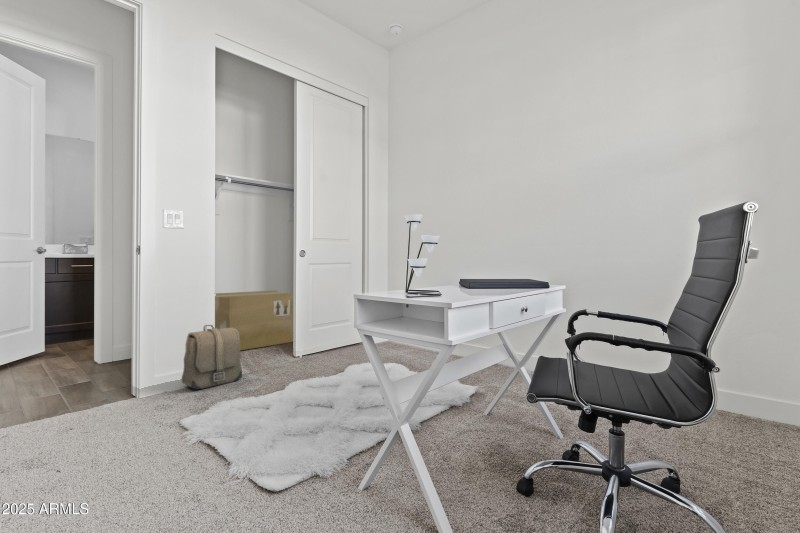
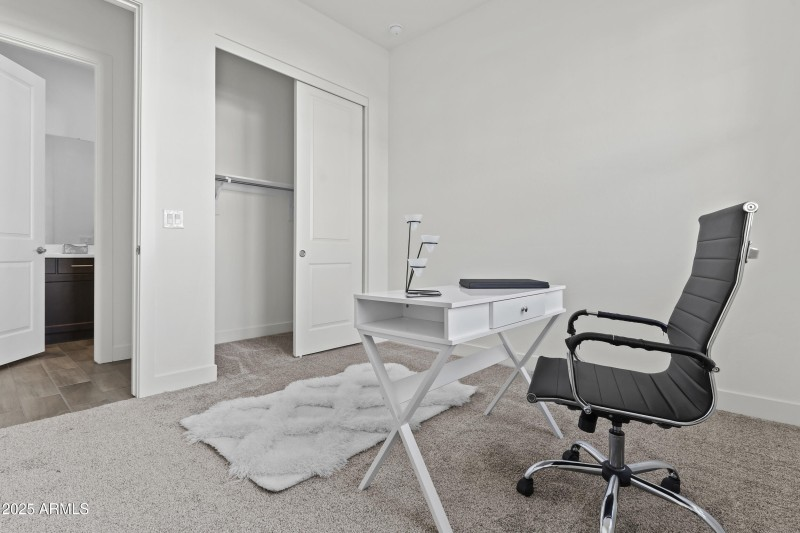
- cardboard box [214,290,294,351]
- backpack [181,324,243,391]
